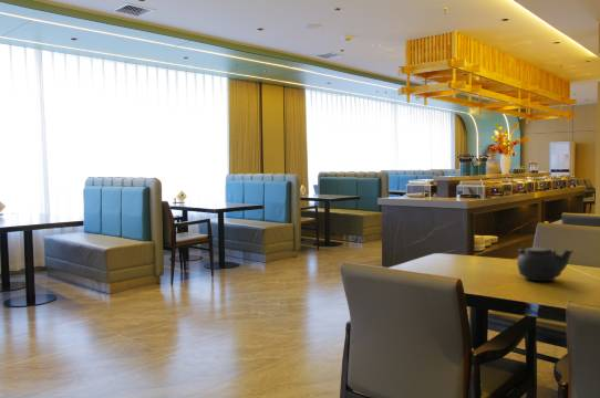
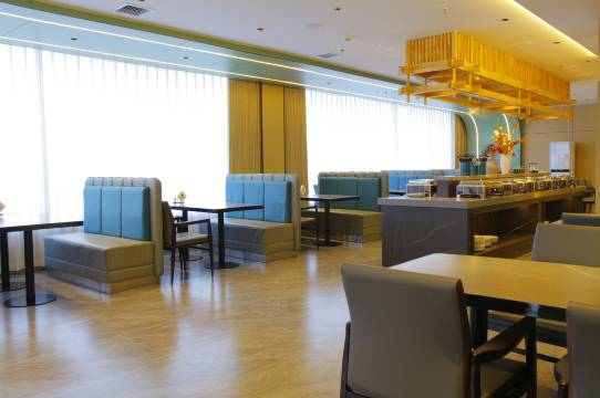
- teapot [516,245,573,283]
